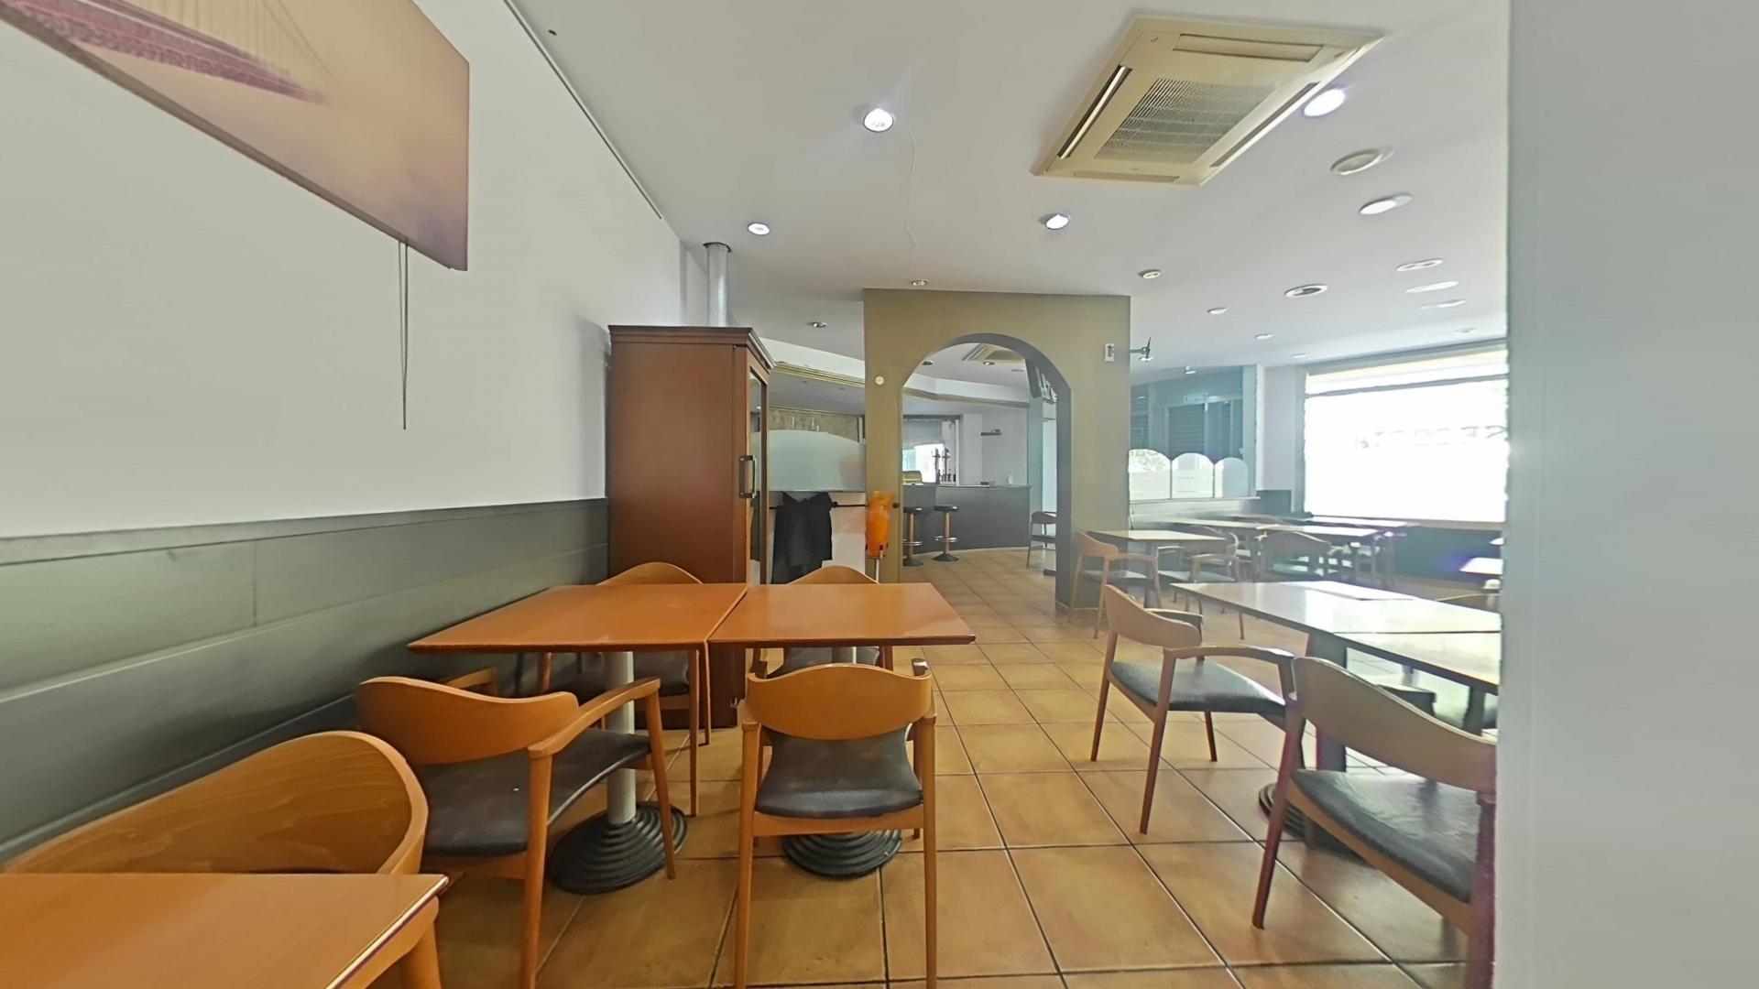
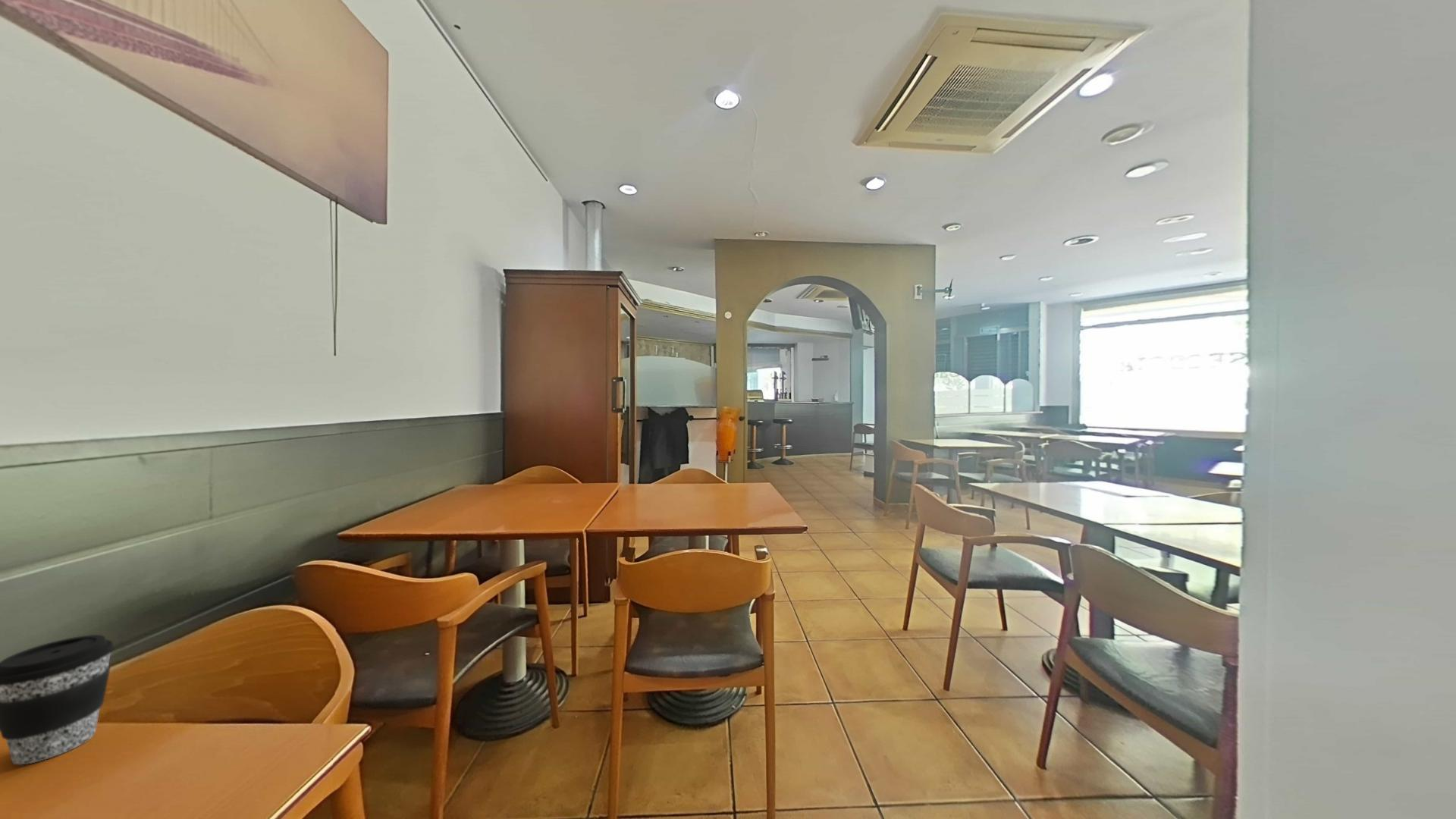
+ coffee cup [0,634,115,765]
